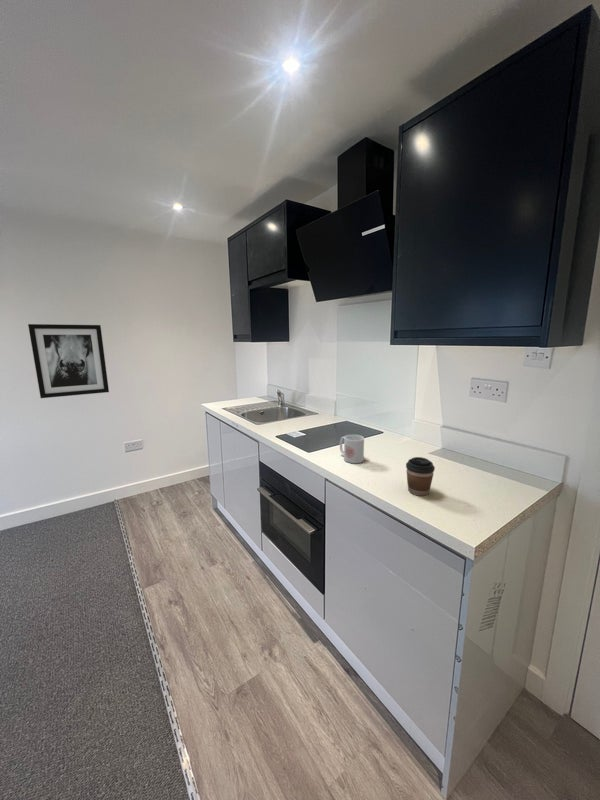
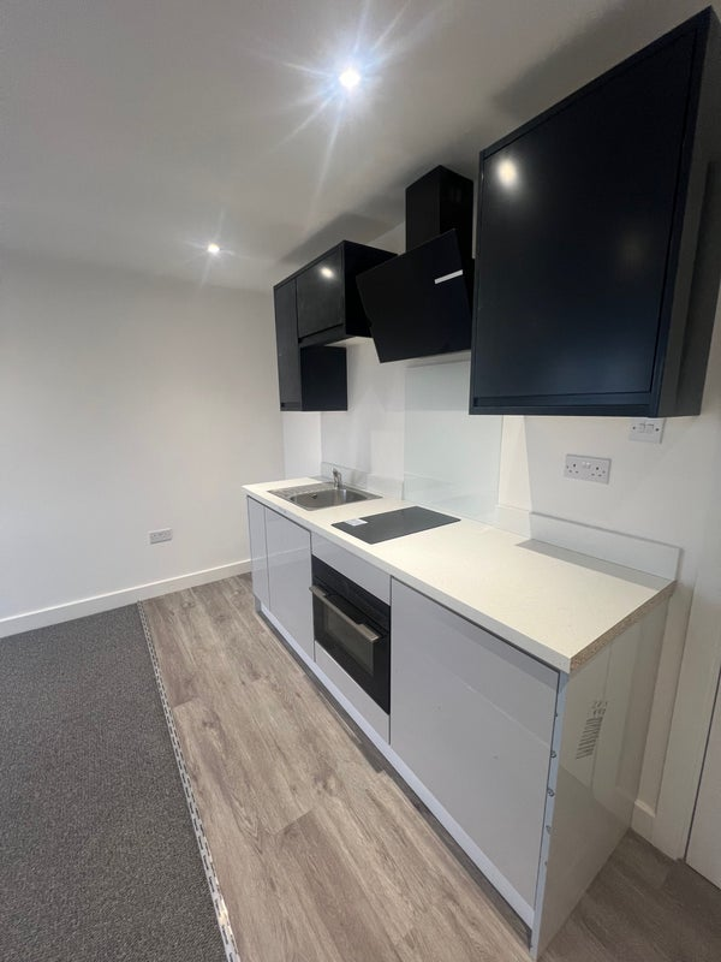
- wall art [27,323,110,399]
- coffee cup [405,456,436,497]
- mug [339,434,365,464]
